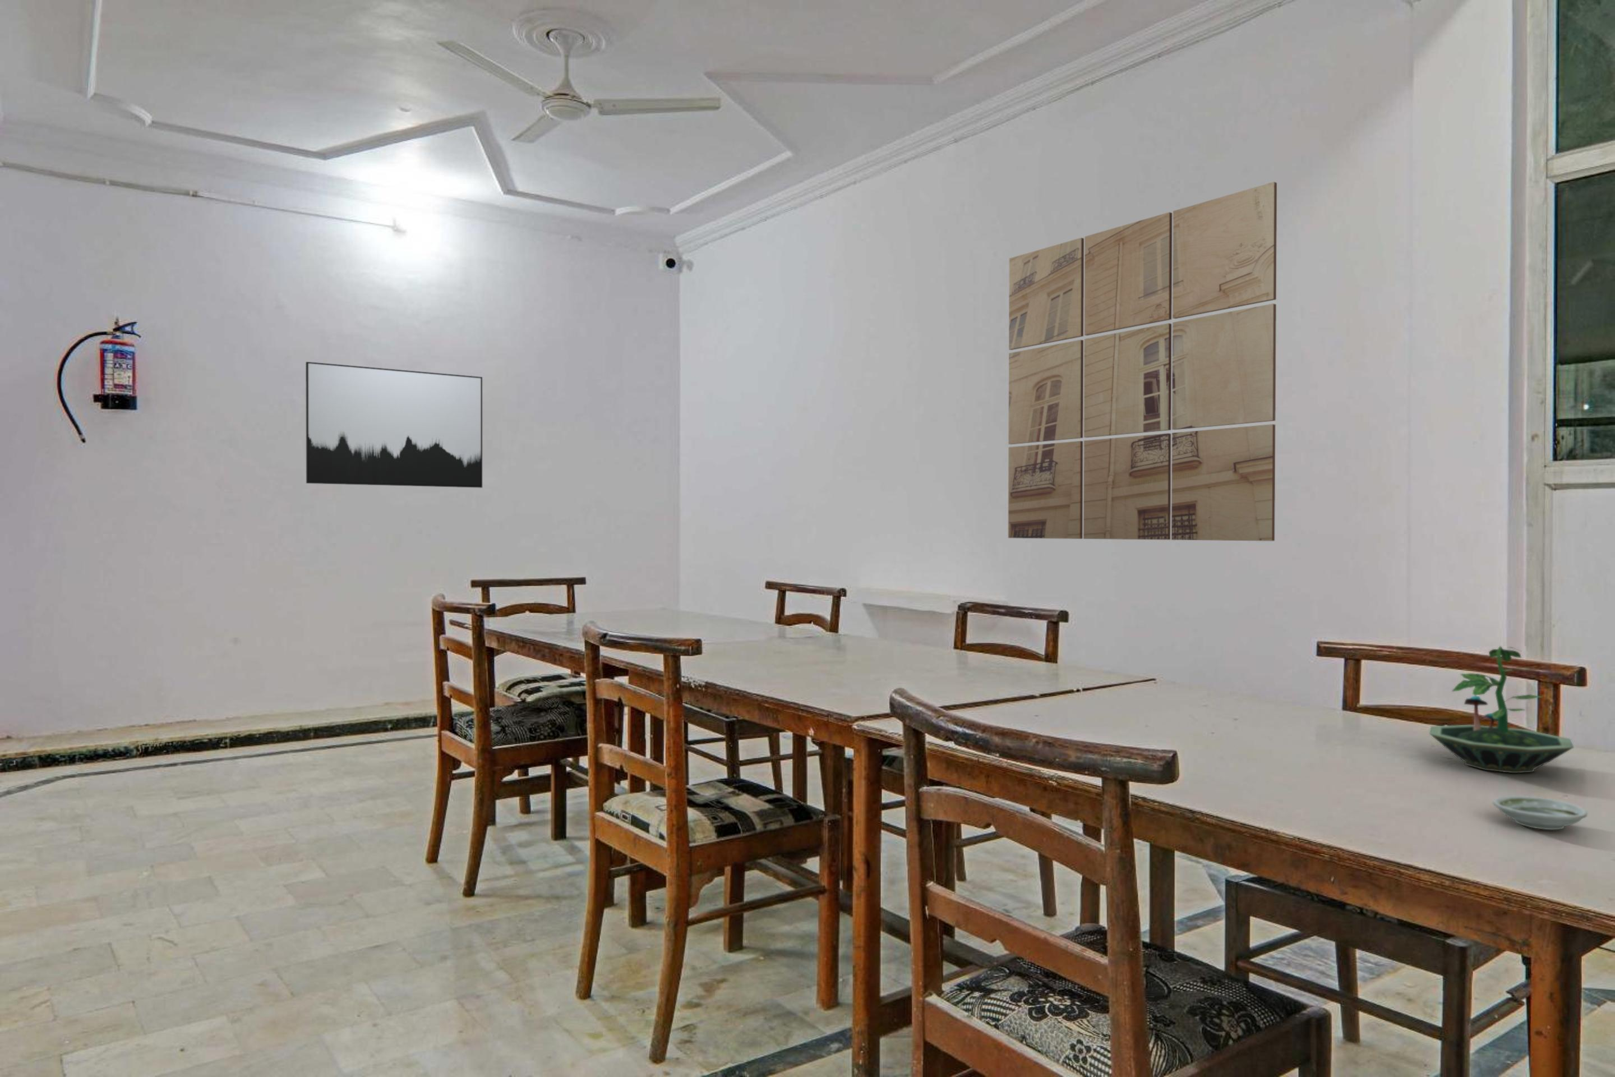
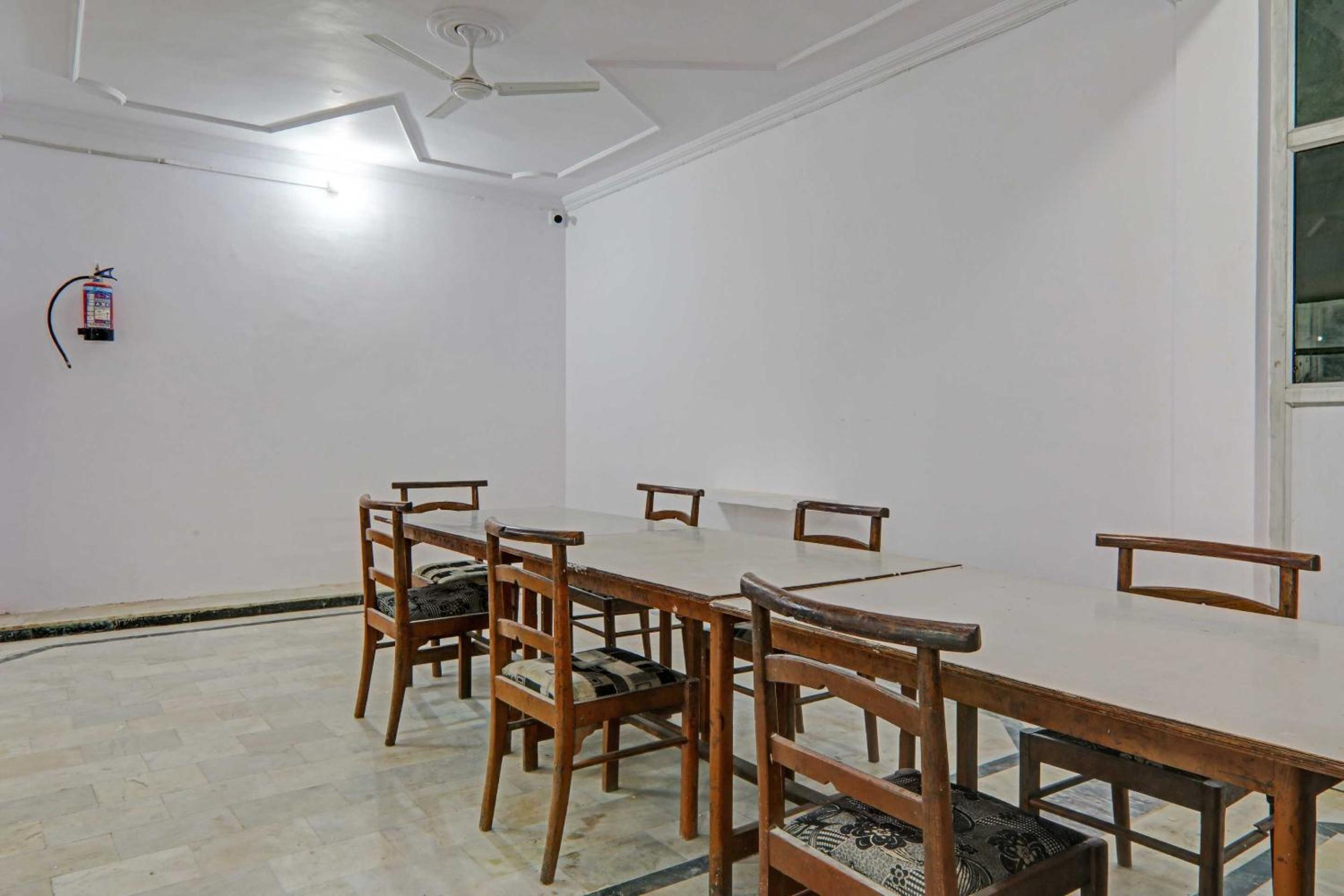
- terrarium [1429,645,1574,774]
- wall art [1008,182,1277,541]
- wall art [305,362,483,488]
- saucer [1492,796,1589,831]
